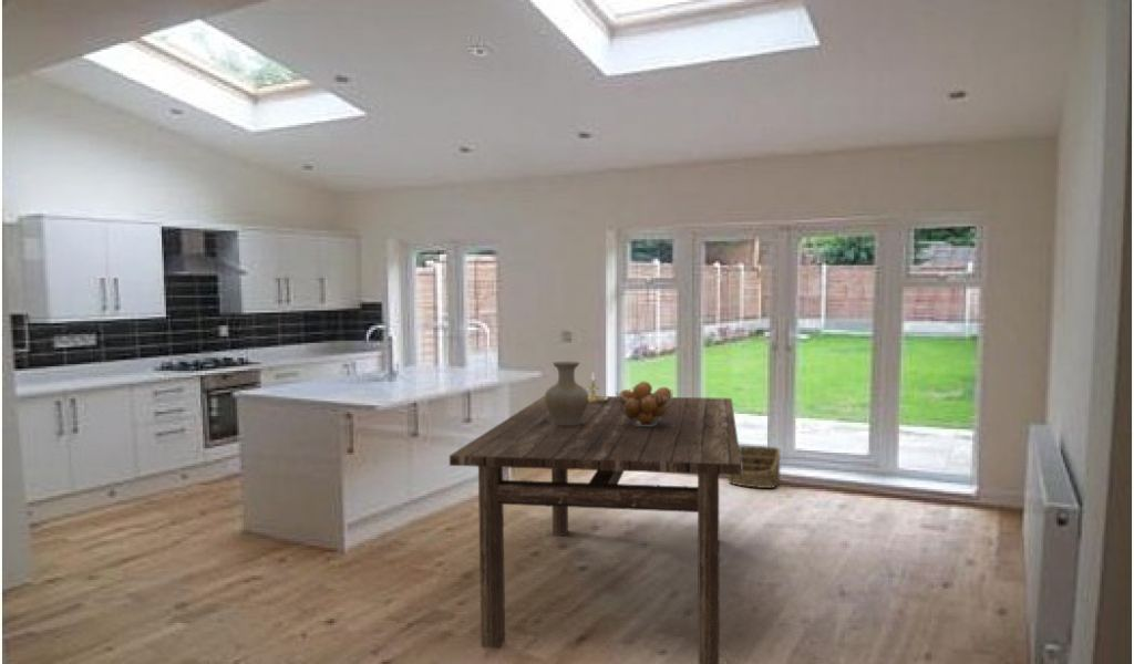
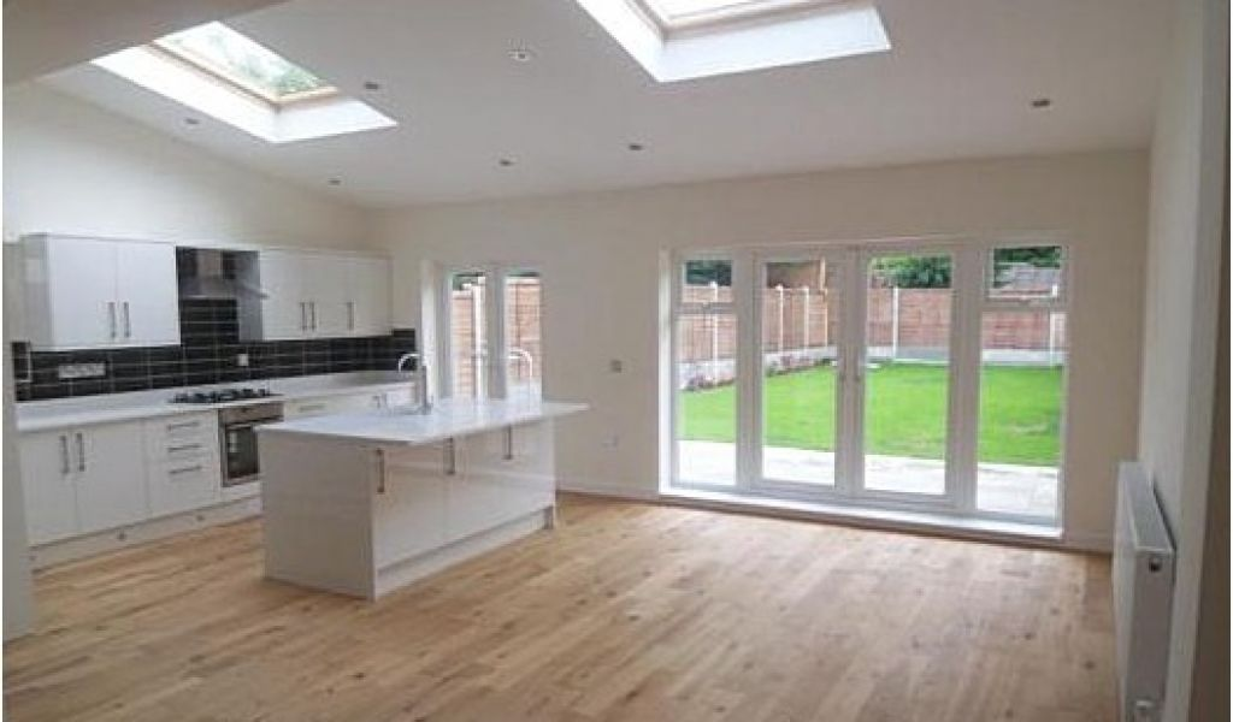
- vase [544,361,589,425]
- fruit basket [615,381,674,426]
- basket [728,444,782,489]
- dining table [449,395,741,664]
- candle holder [586,371,608,403]
